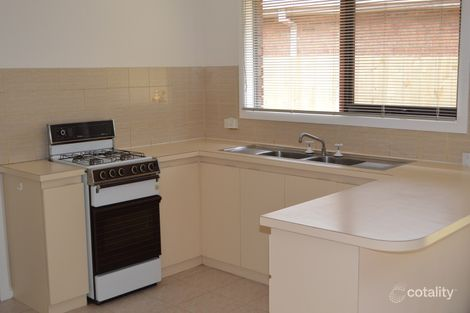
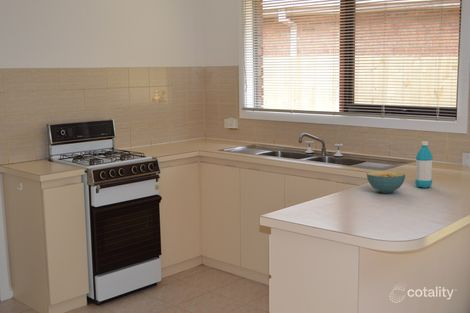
+ cereal bowl [366,170,406,194]
+ water bottle [414,140,434,189]
